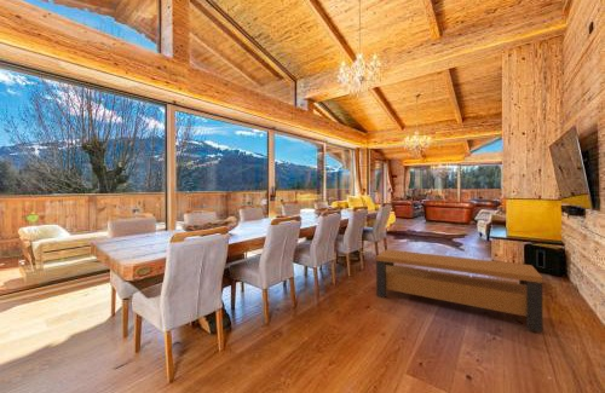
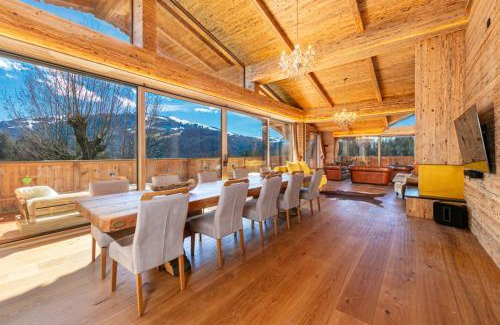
- bench [375,248,544,334]
